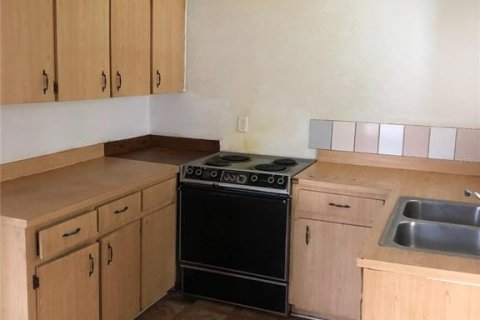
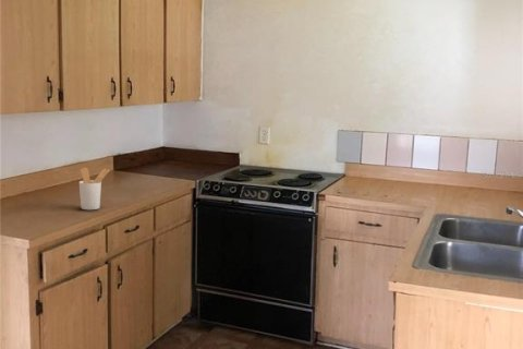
+ utensil holder [78,167,111,210]
